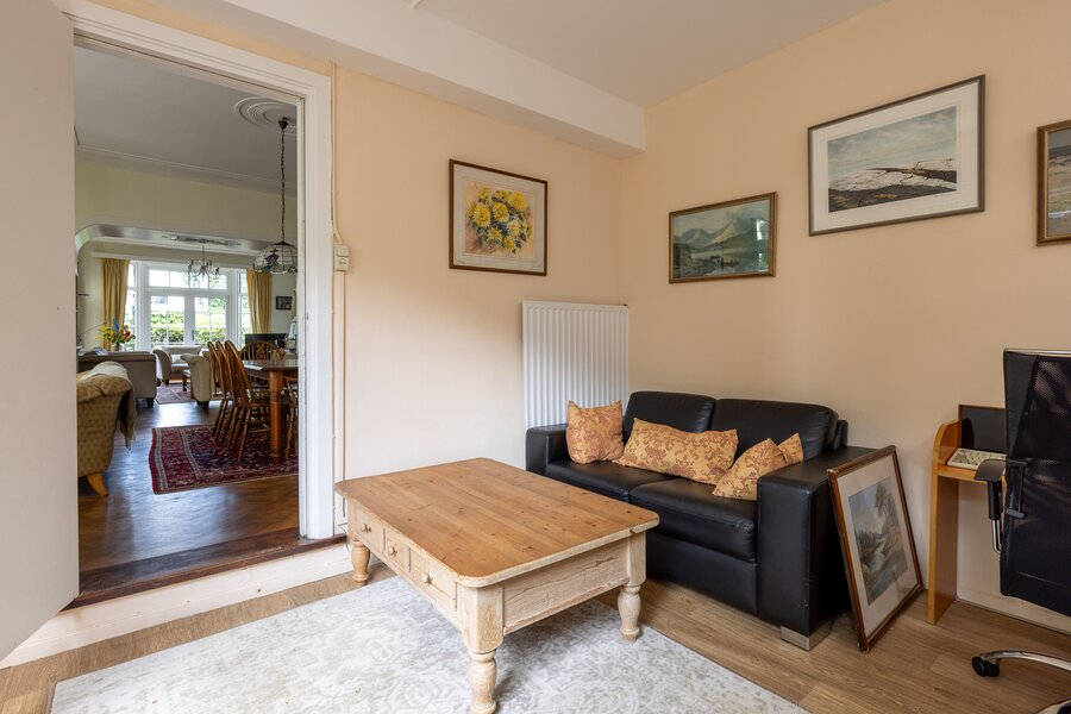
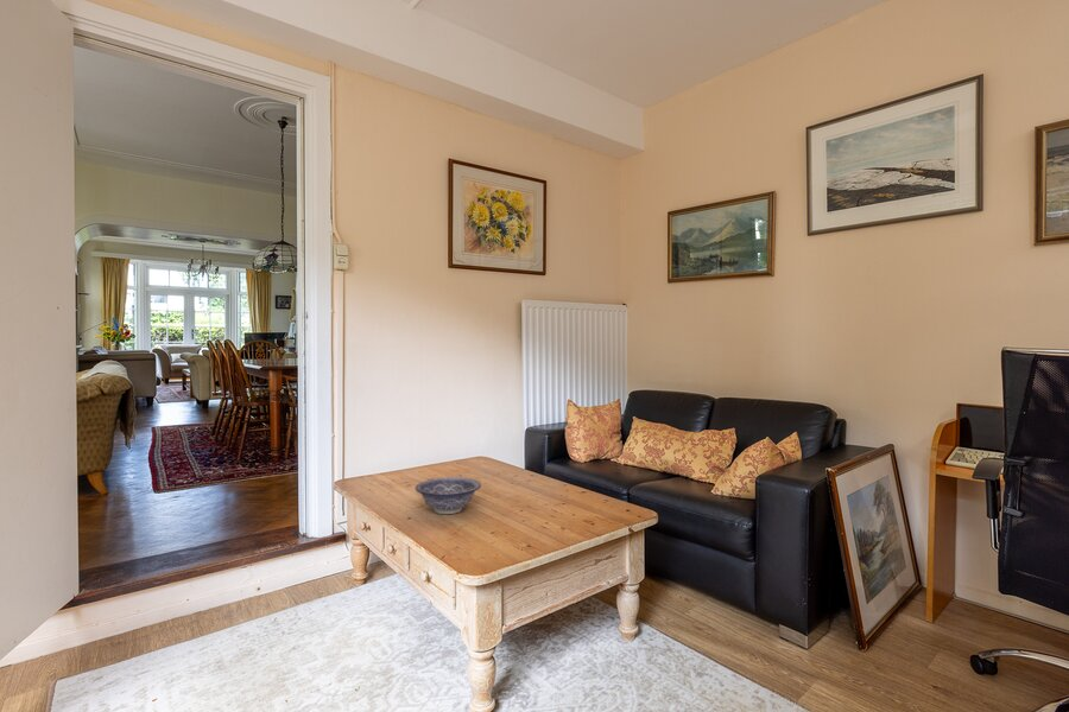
+ decorative bowl [415,476,482,515]
